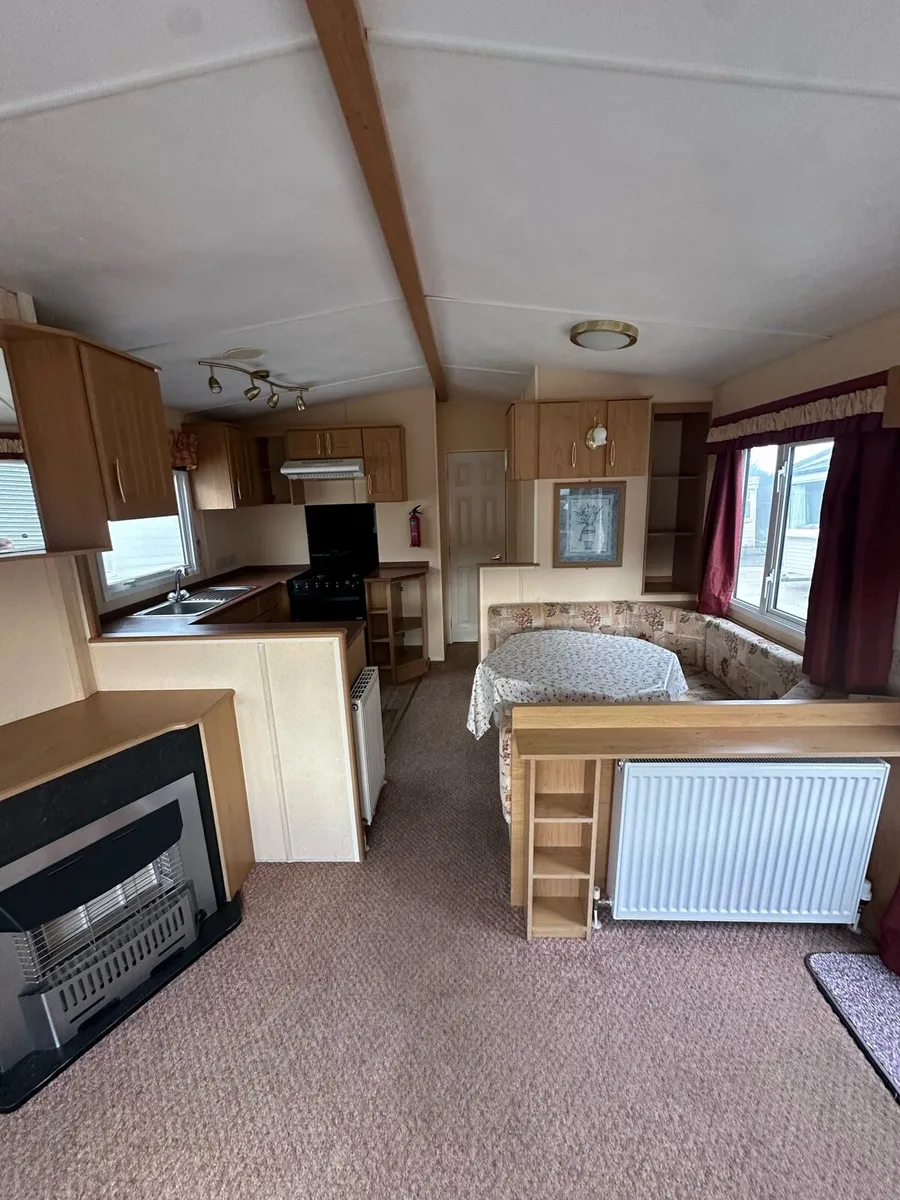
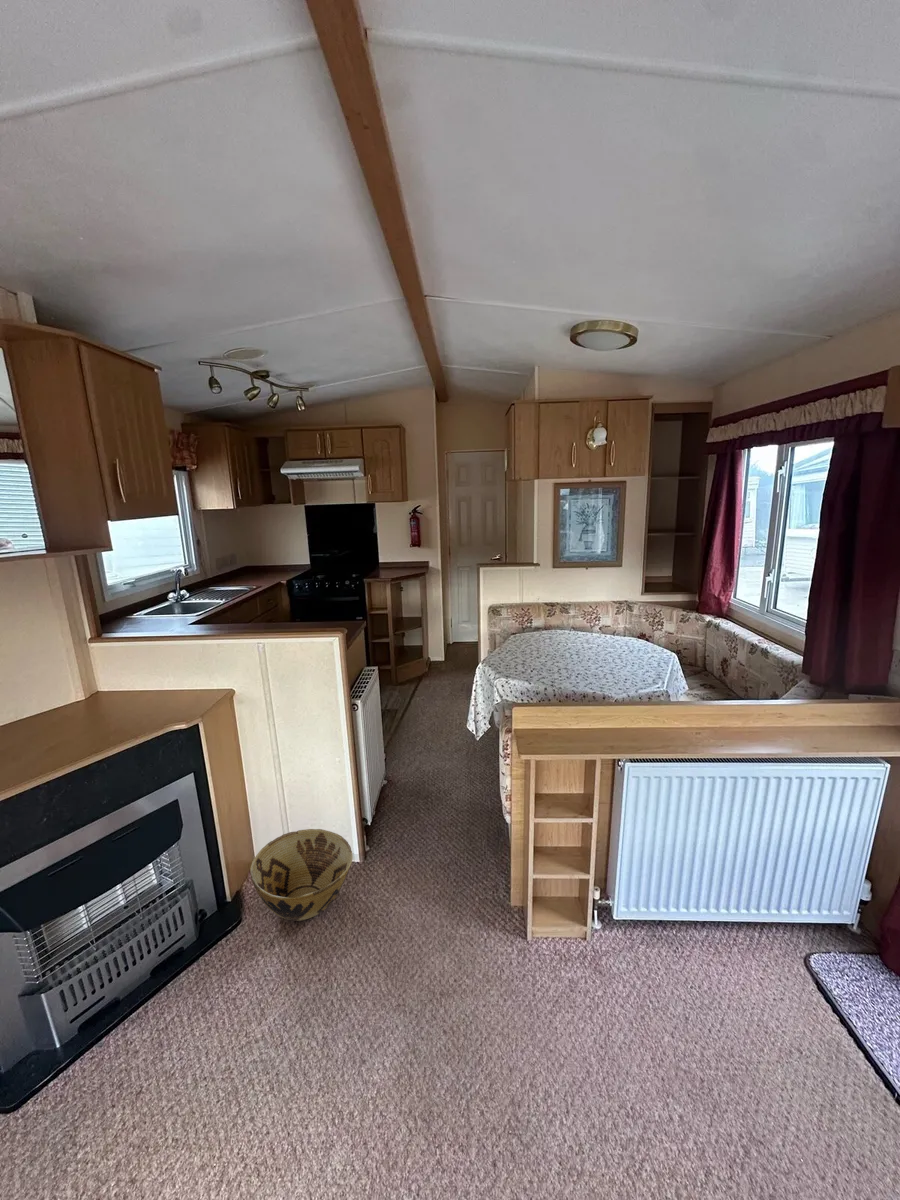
+ woven basket [249,828,354,922]
